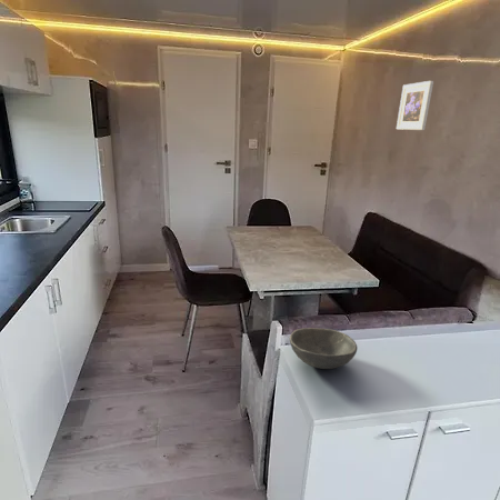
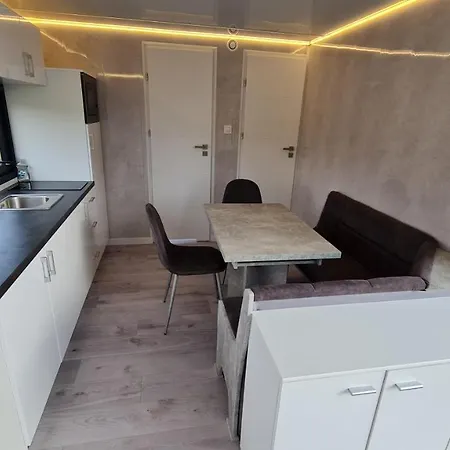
- bowl [289,327,359,370]
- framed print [396,80,434,131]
